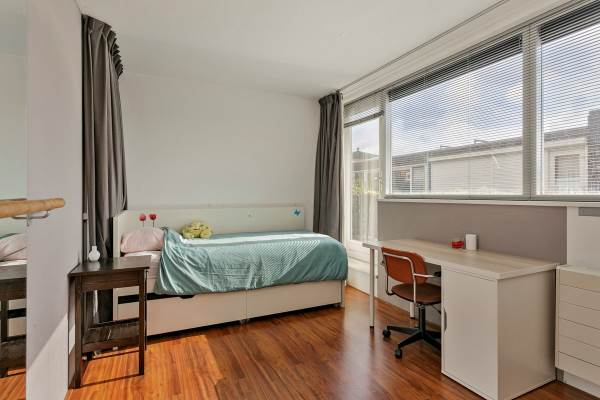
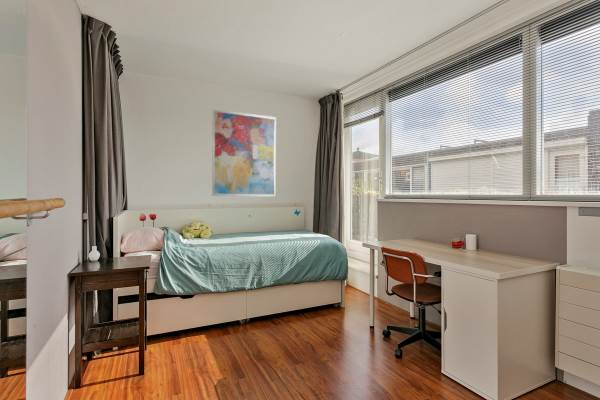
+ wall art [211,108,277,198]
